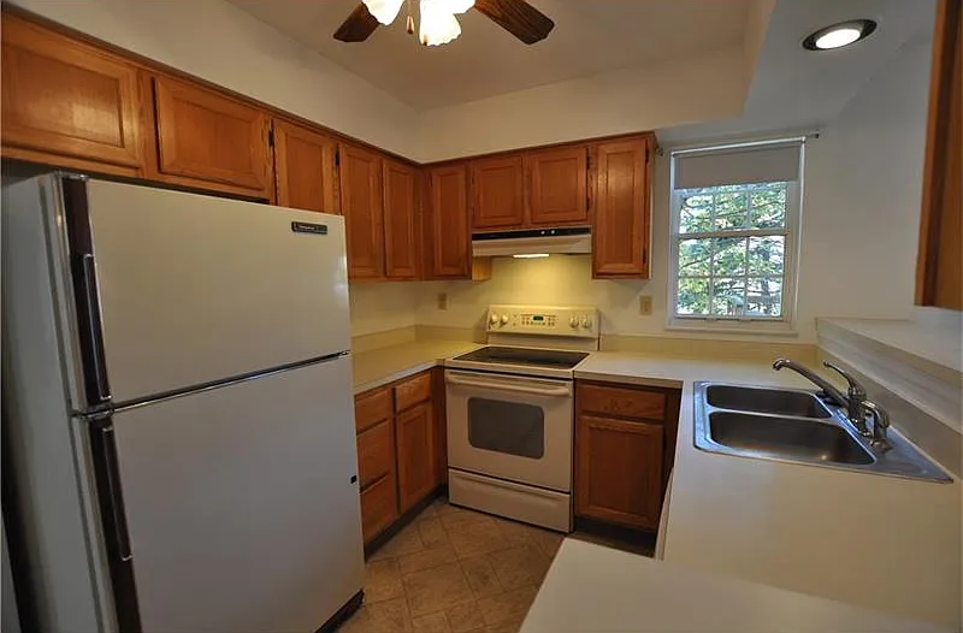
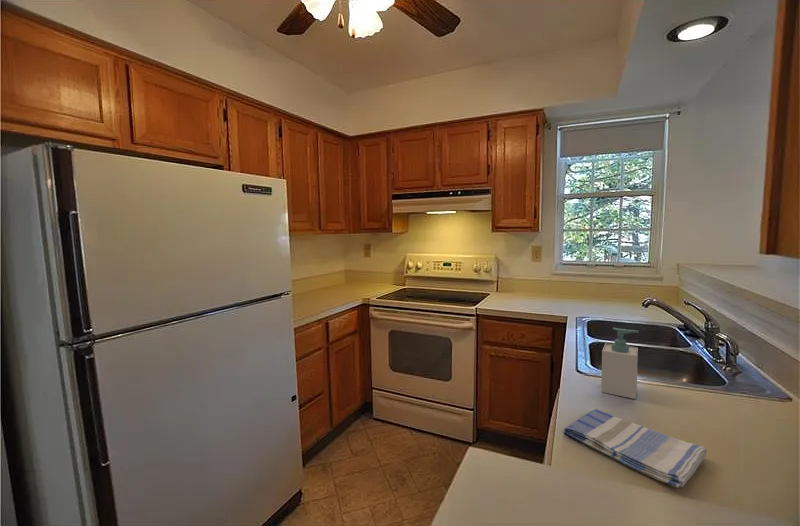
+ soap bottle [600,327,640,400]
+ dish towel [563,408,708,489]
